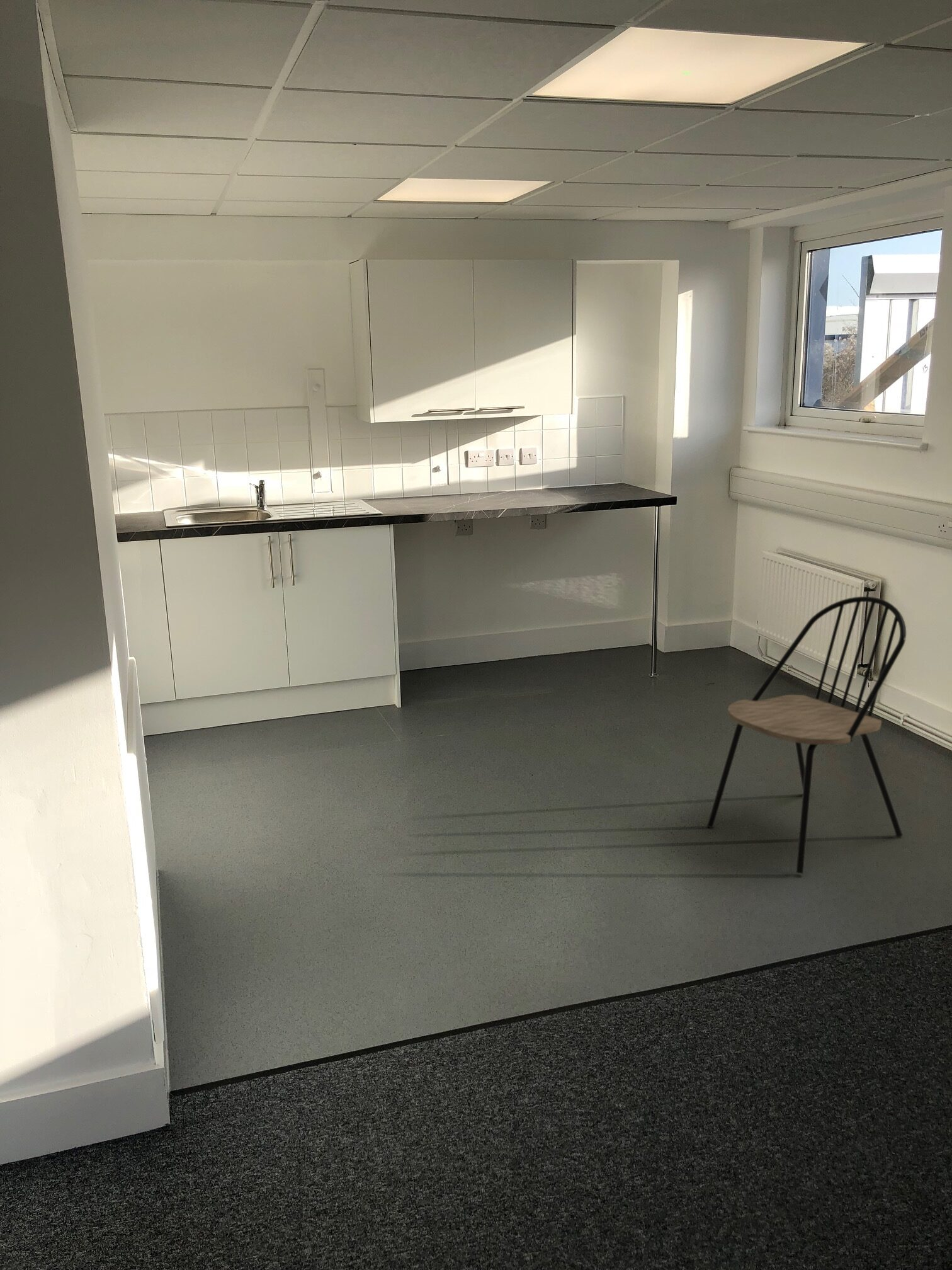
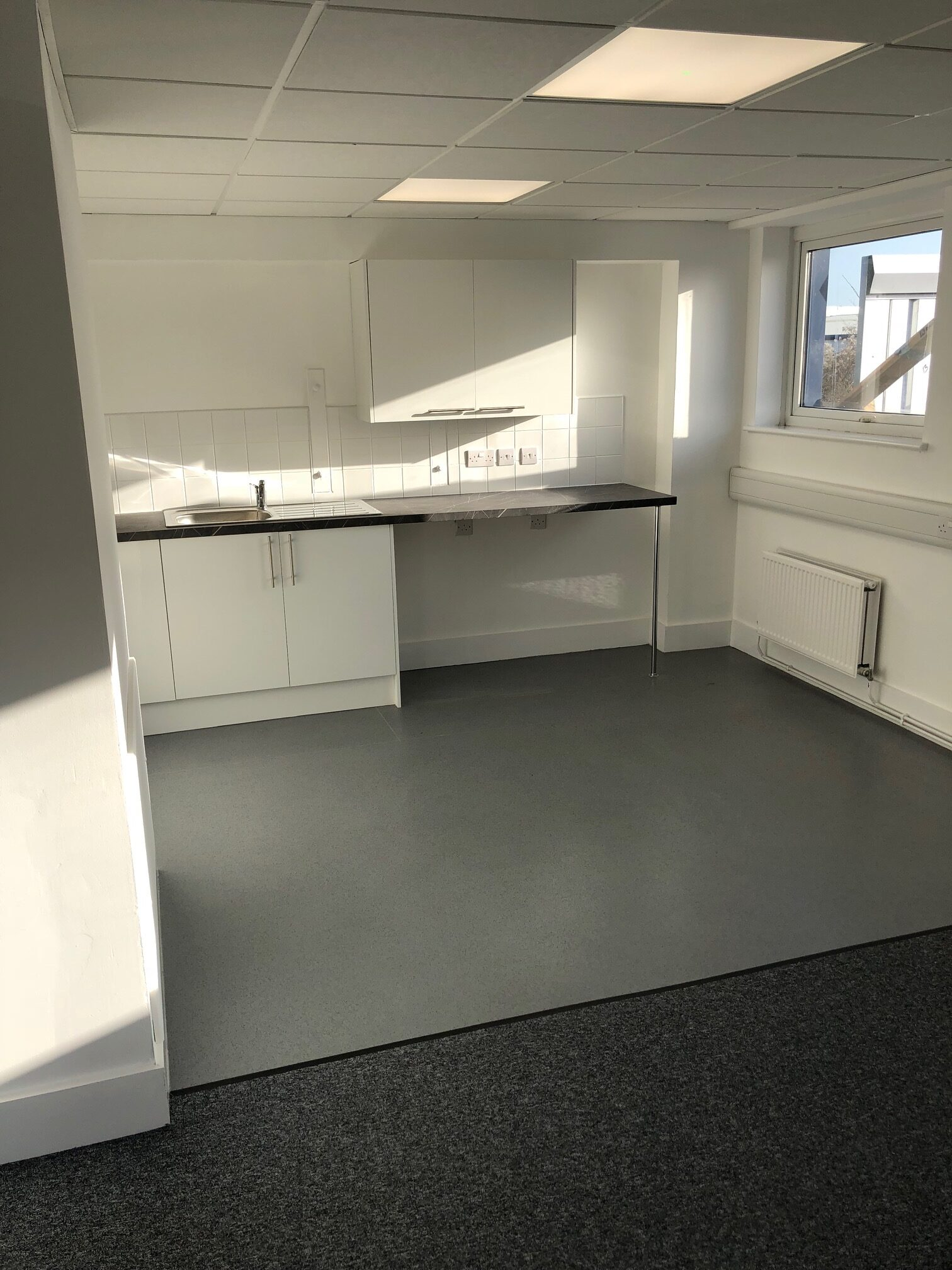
- dining chair [706,596,907,874]
